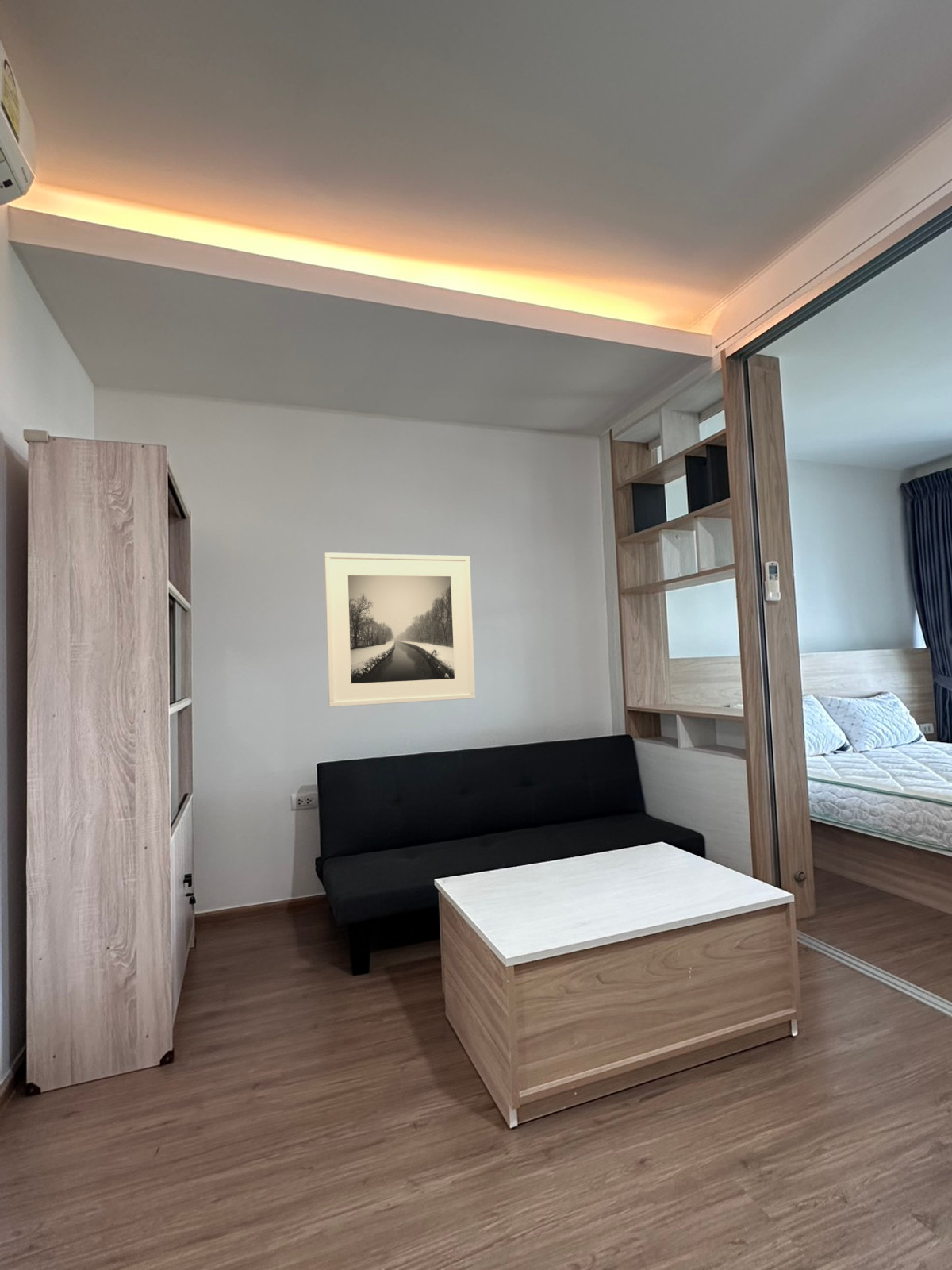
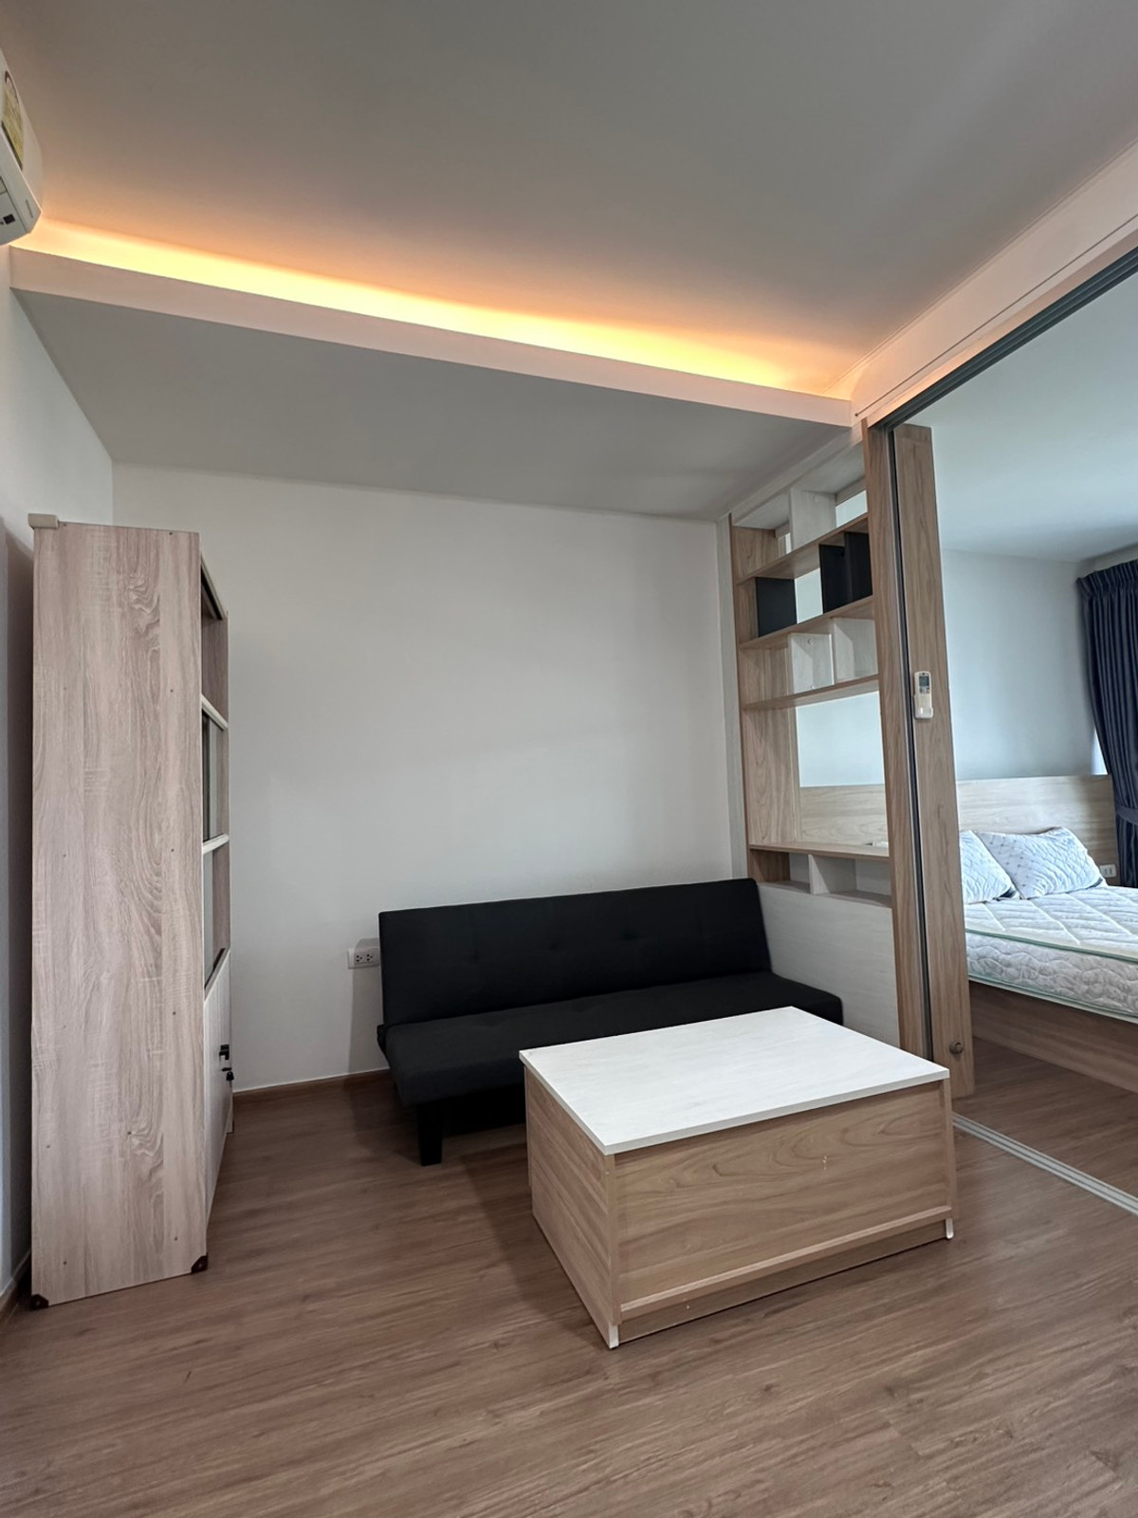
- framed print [324,552,476,708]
